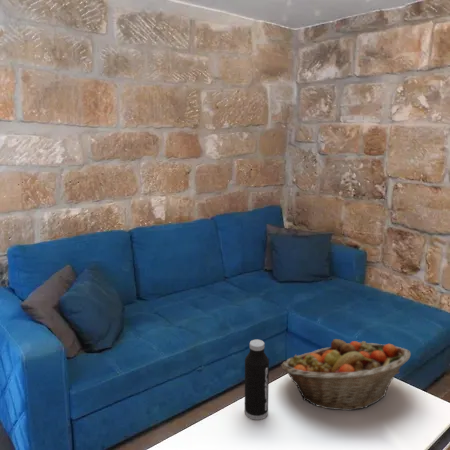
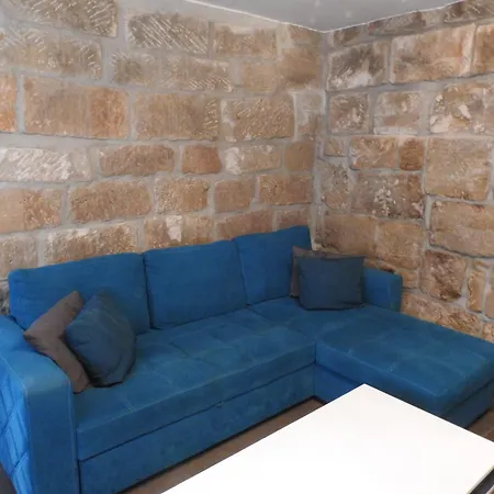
- water bottle [244,339,270,421]
- fruit basket [280,338,412,411]
